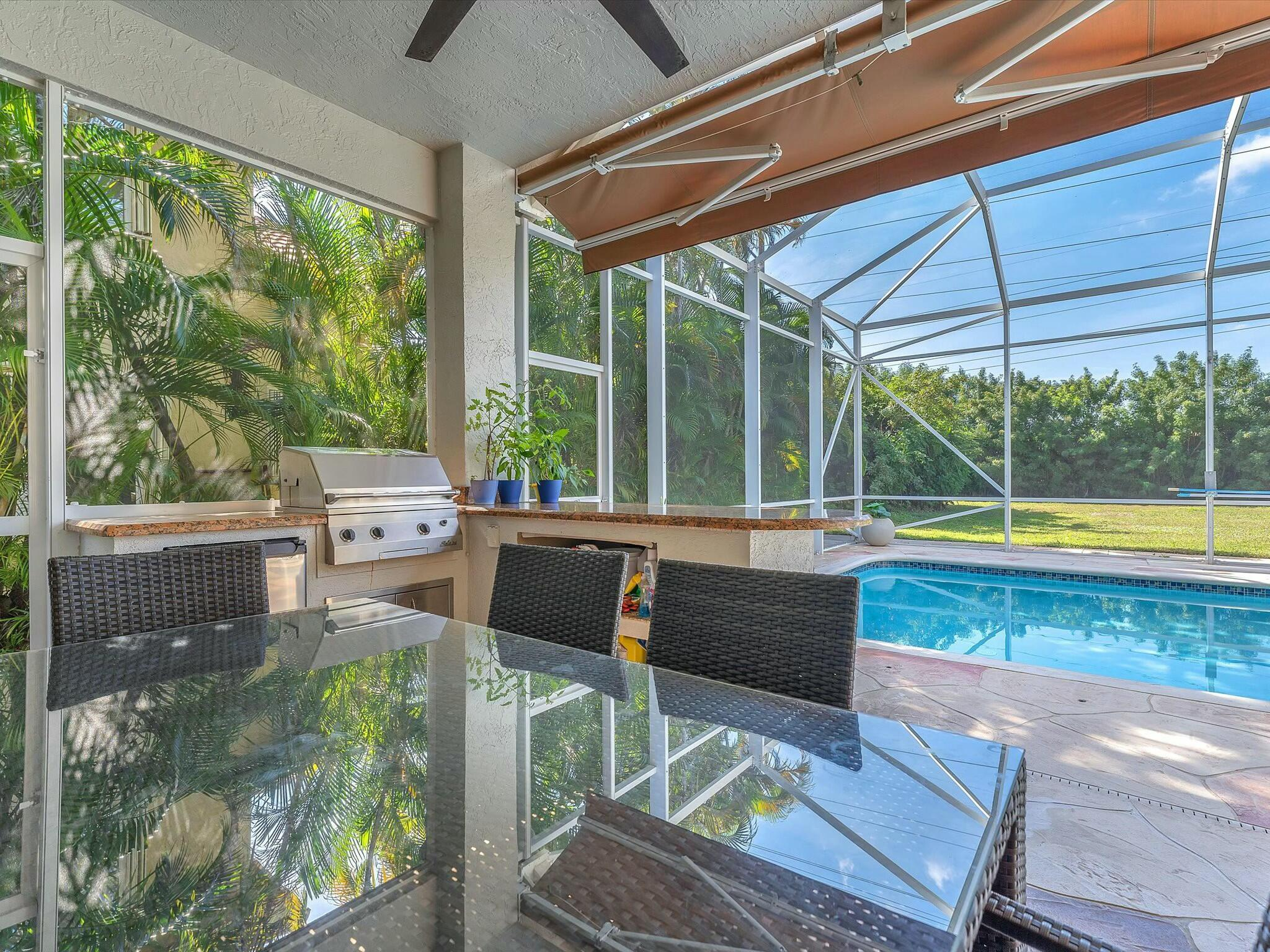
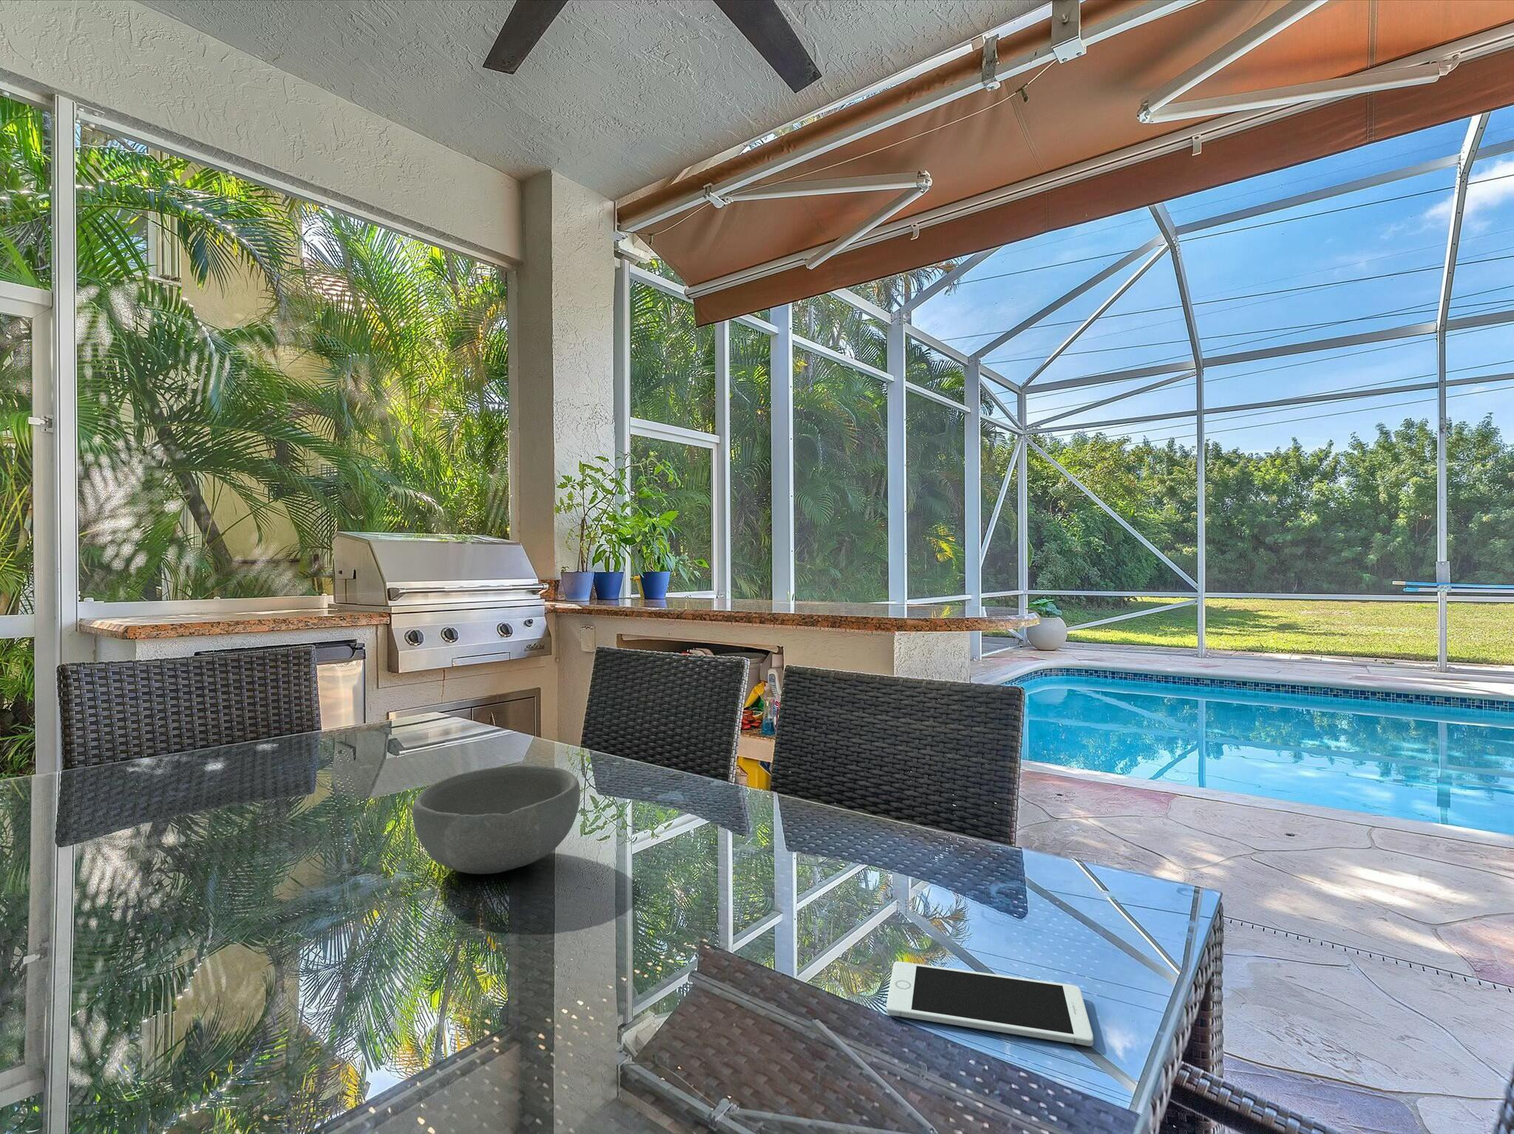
+ cell phone [886,960,1094,1047]
+ bowl [411,765,581,874]
